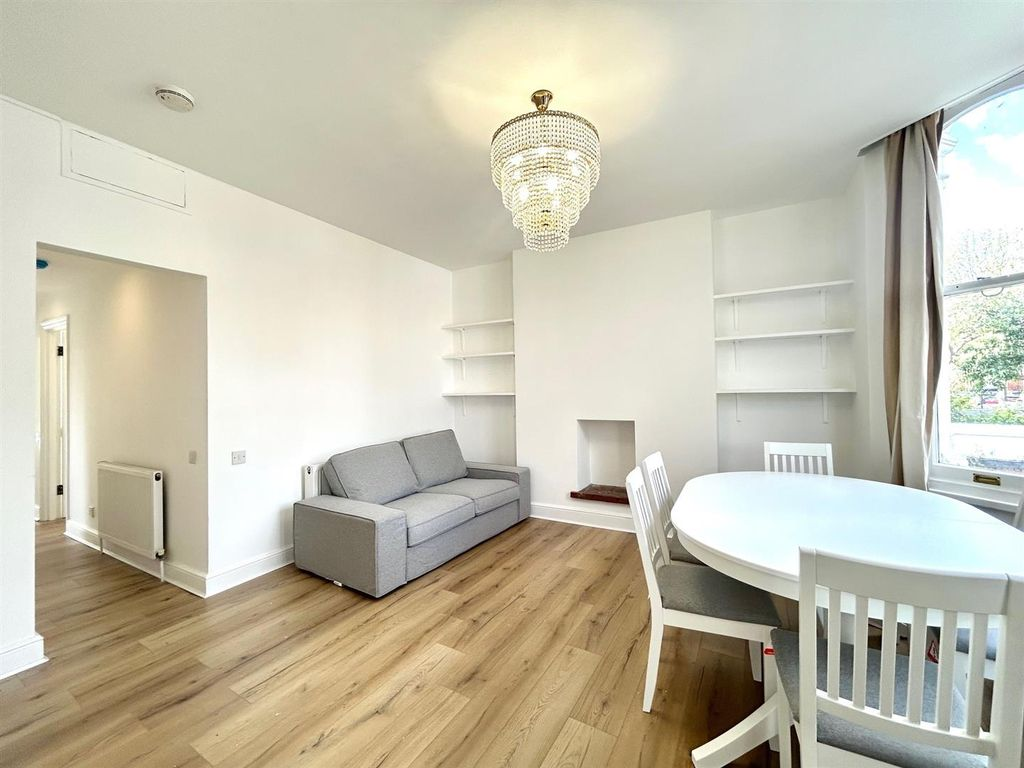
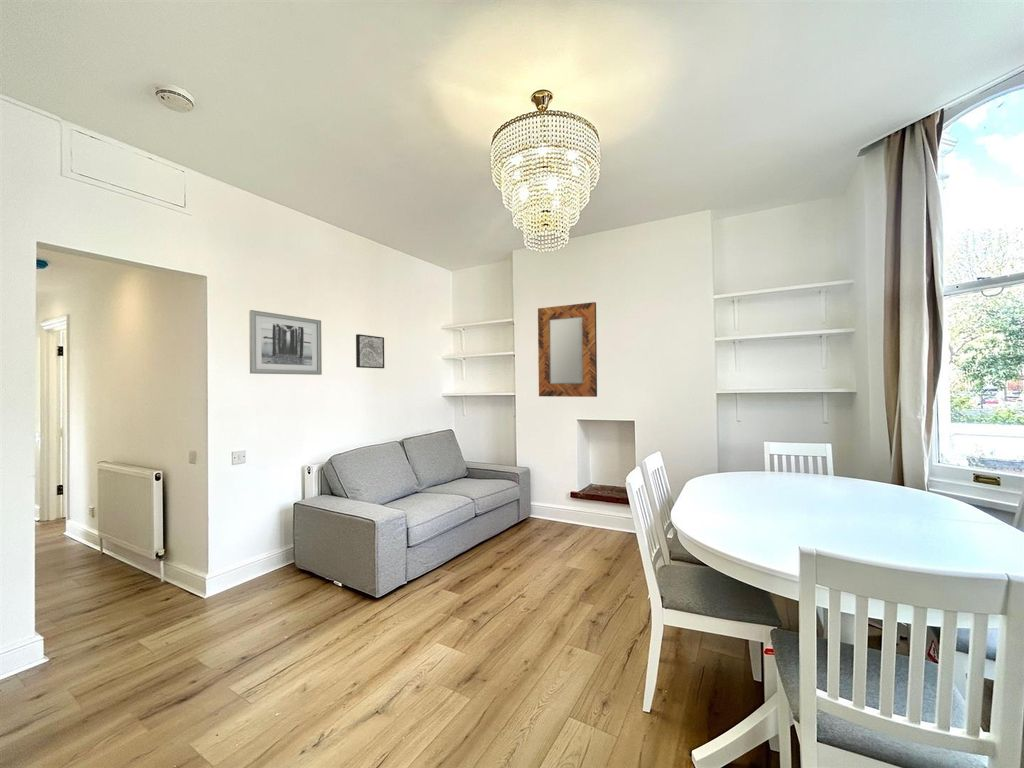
+ home mirror [537,301,598,398]
+ wall art [355,333,385,369]
+ wall art [248,309,323,376]
